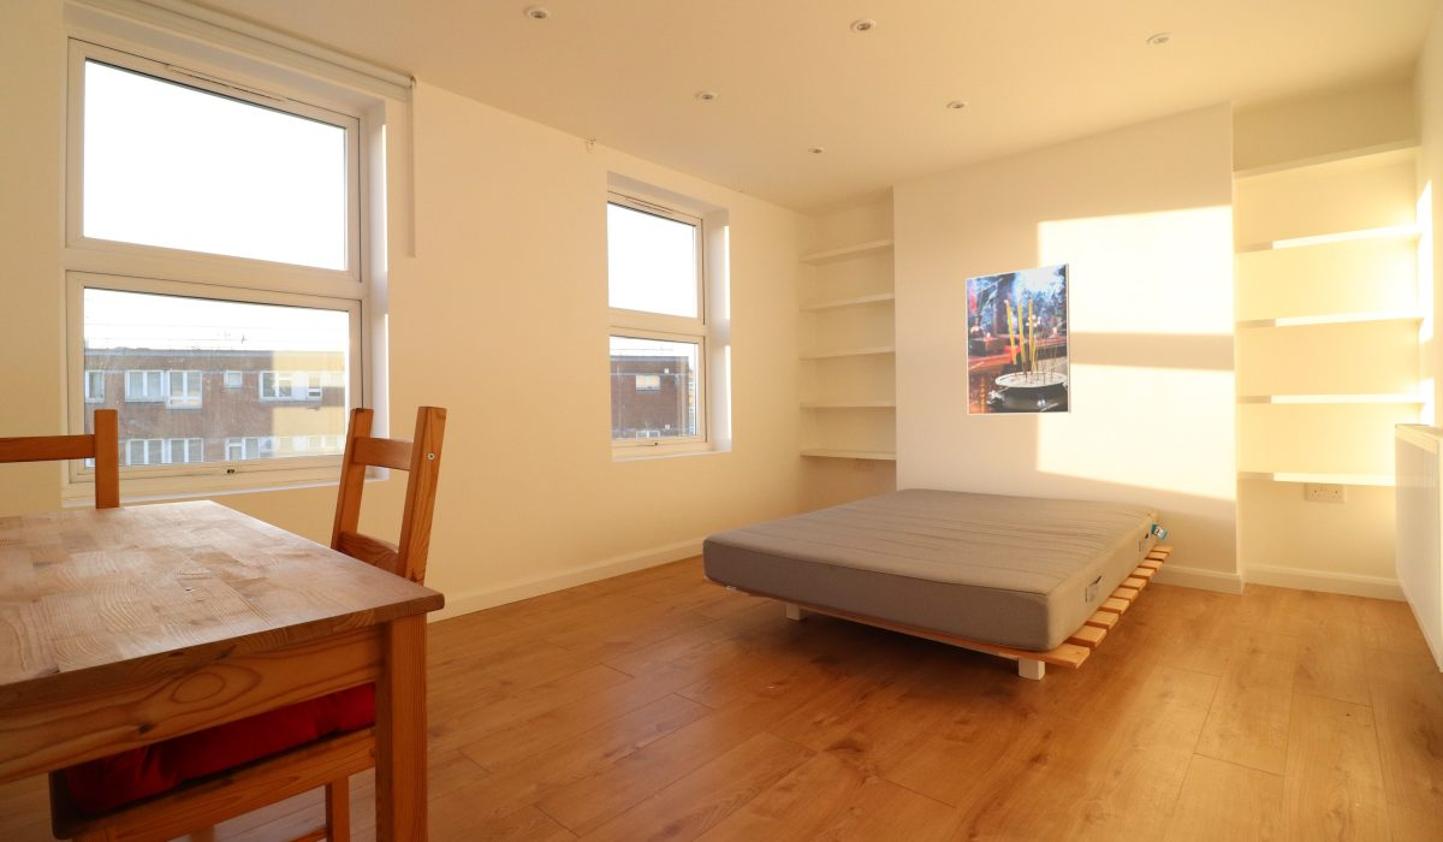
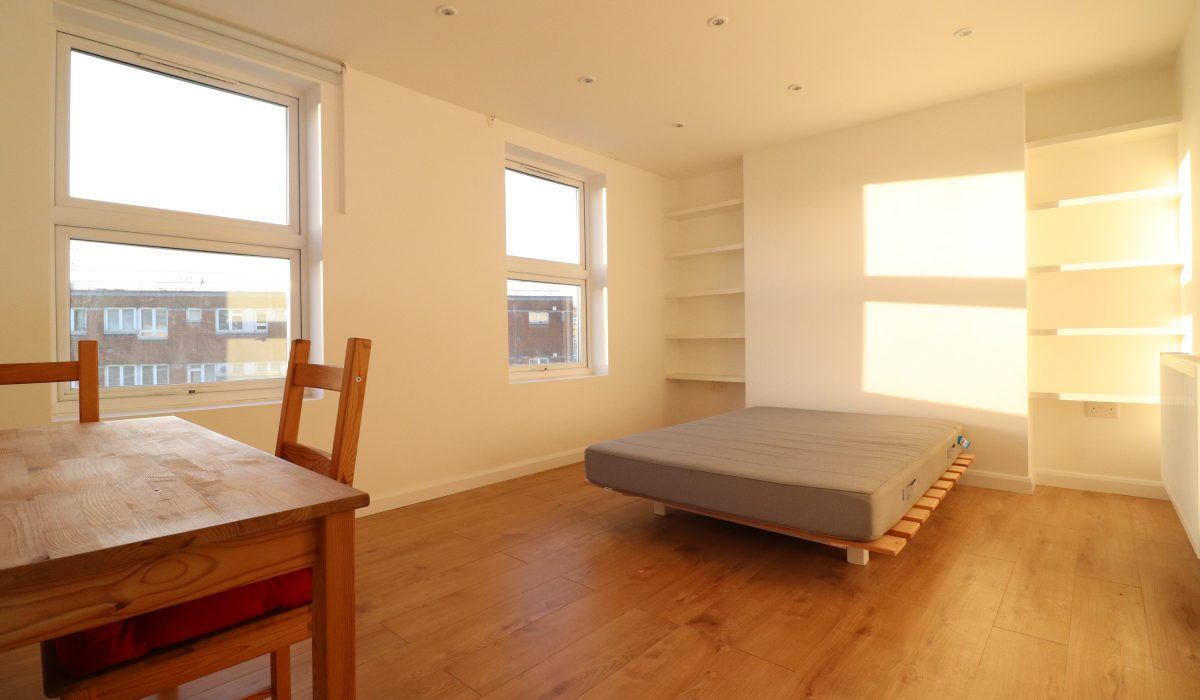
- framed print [964,262,1071,416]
